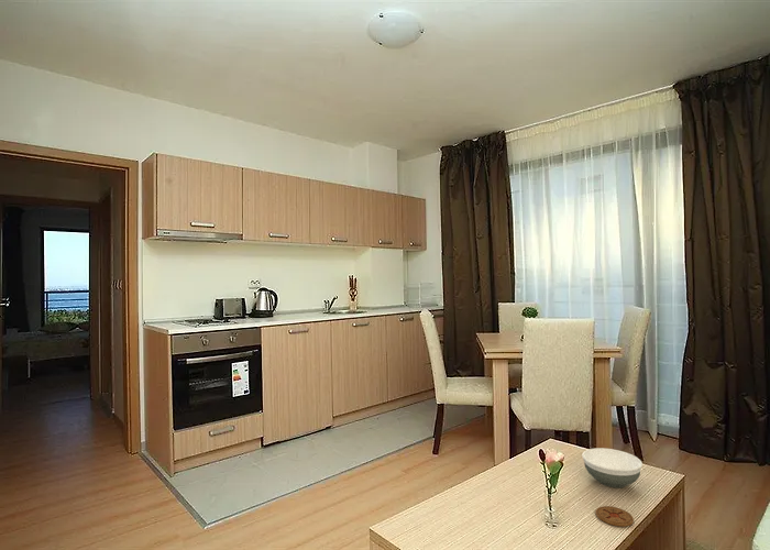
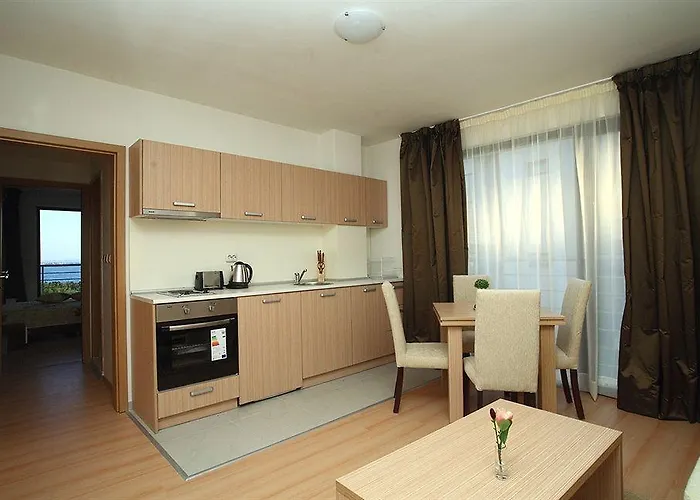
- coaster [594,505,635,528]
- bowl [581,447,644,488]
